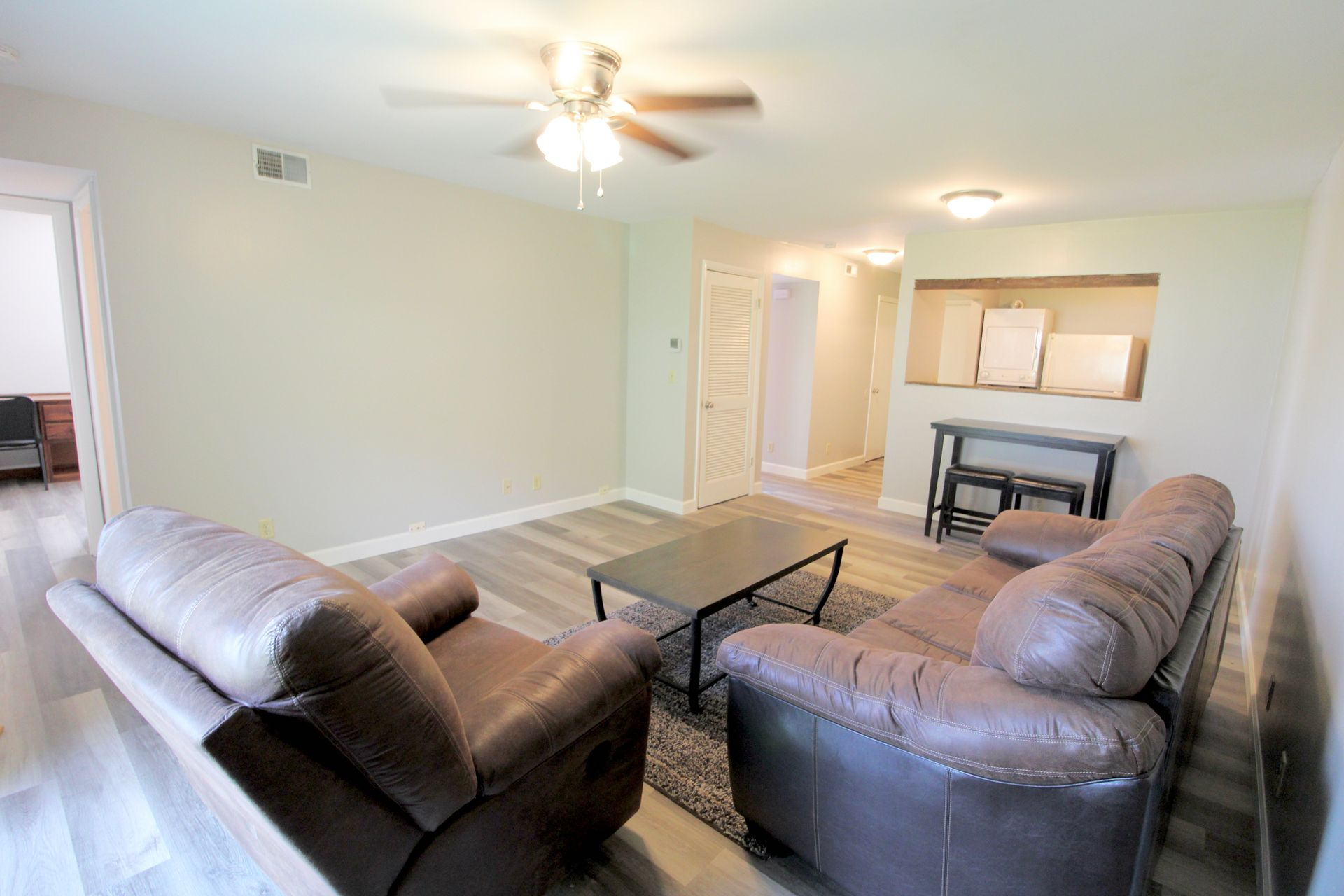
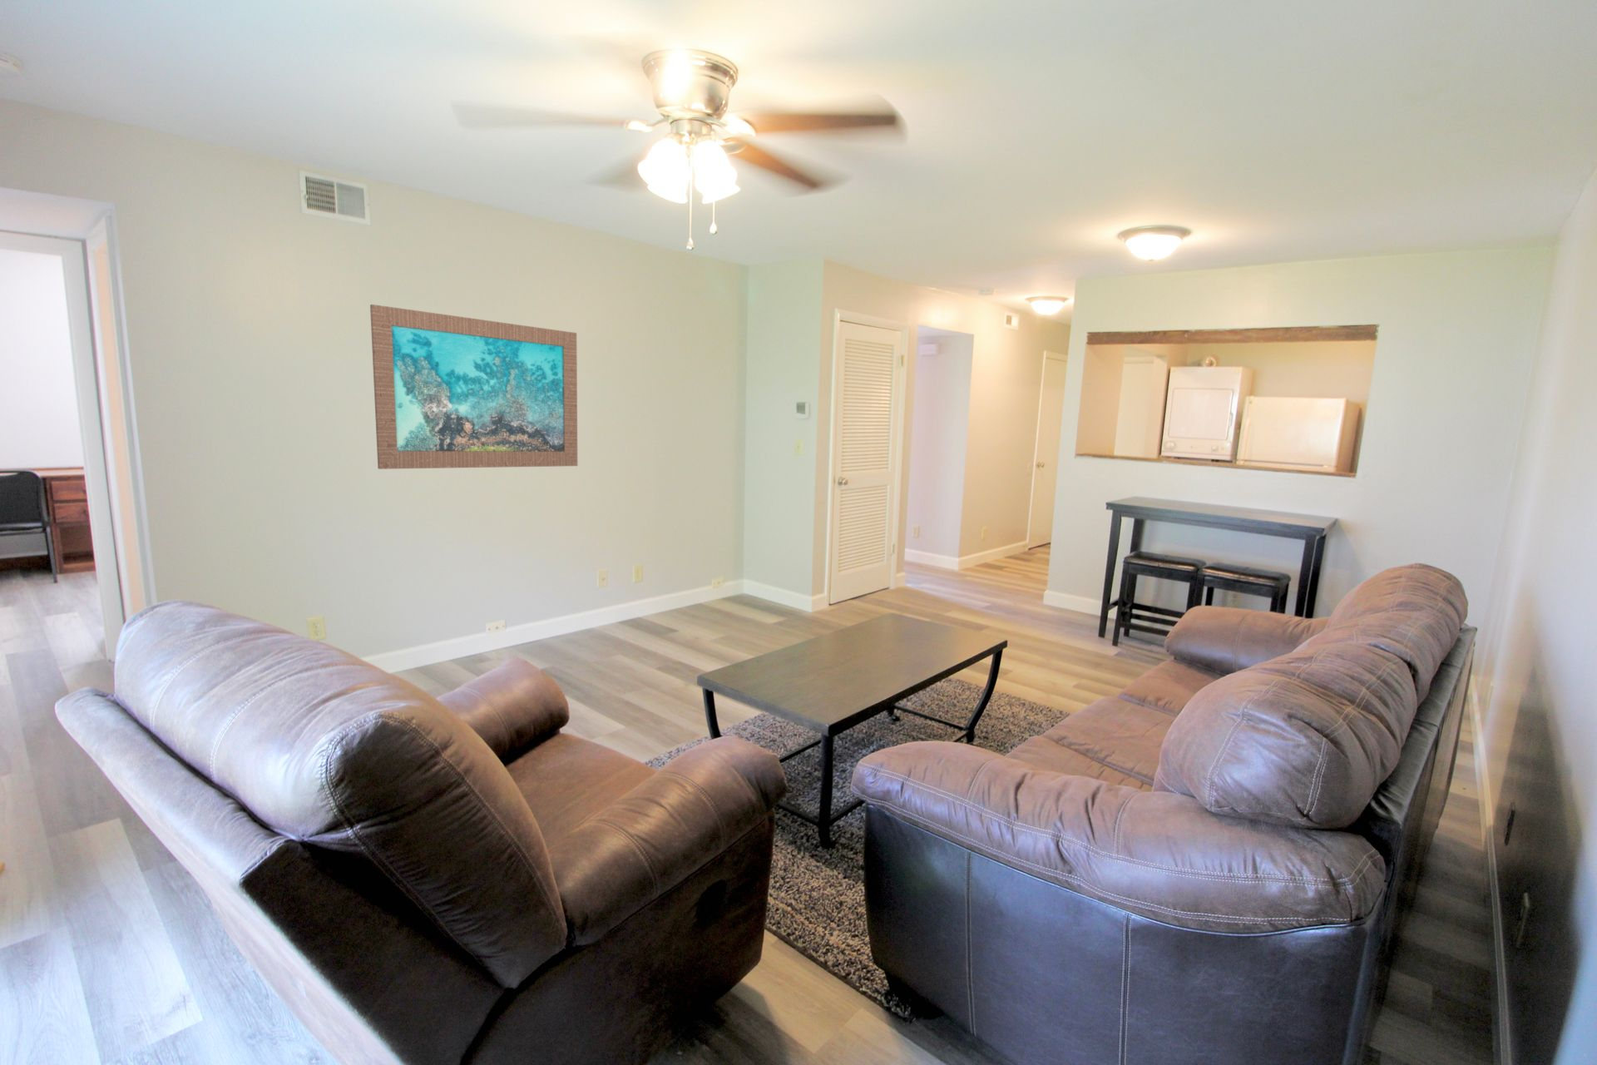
+ wall art [370,303,577,470]
